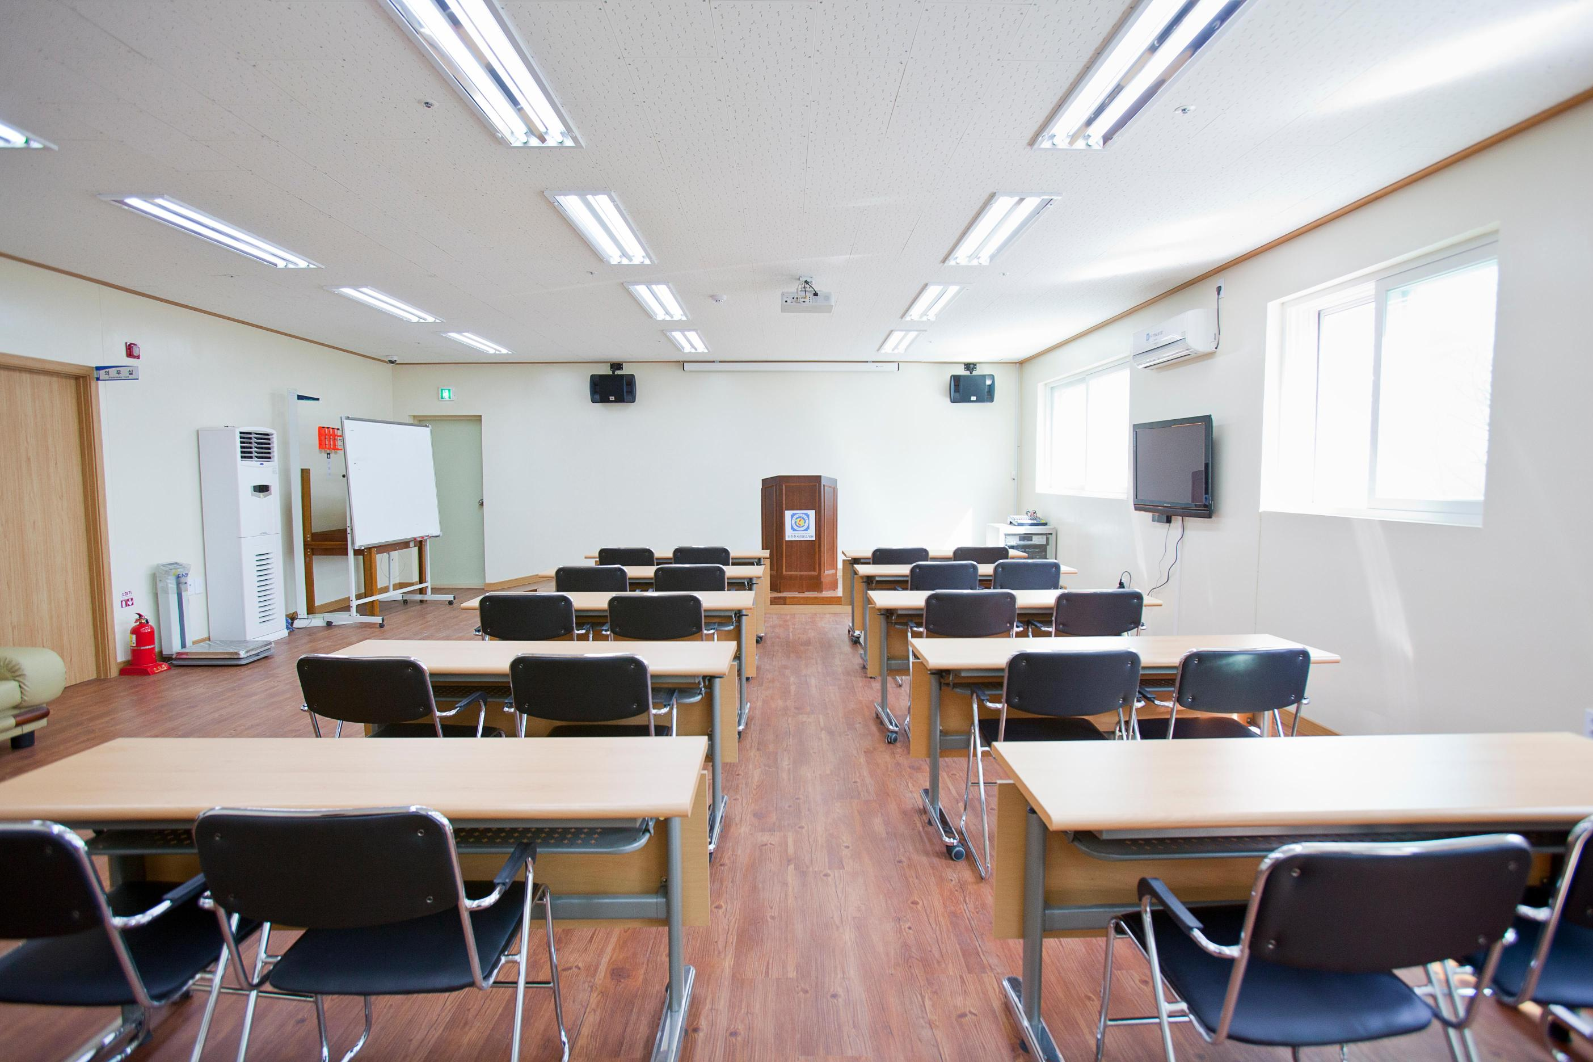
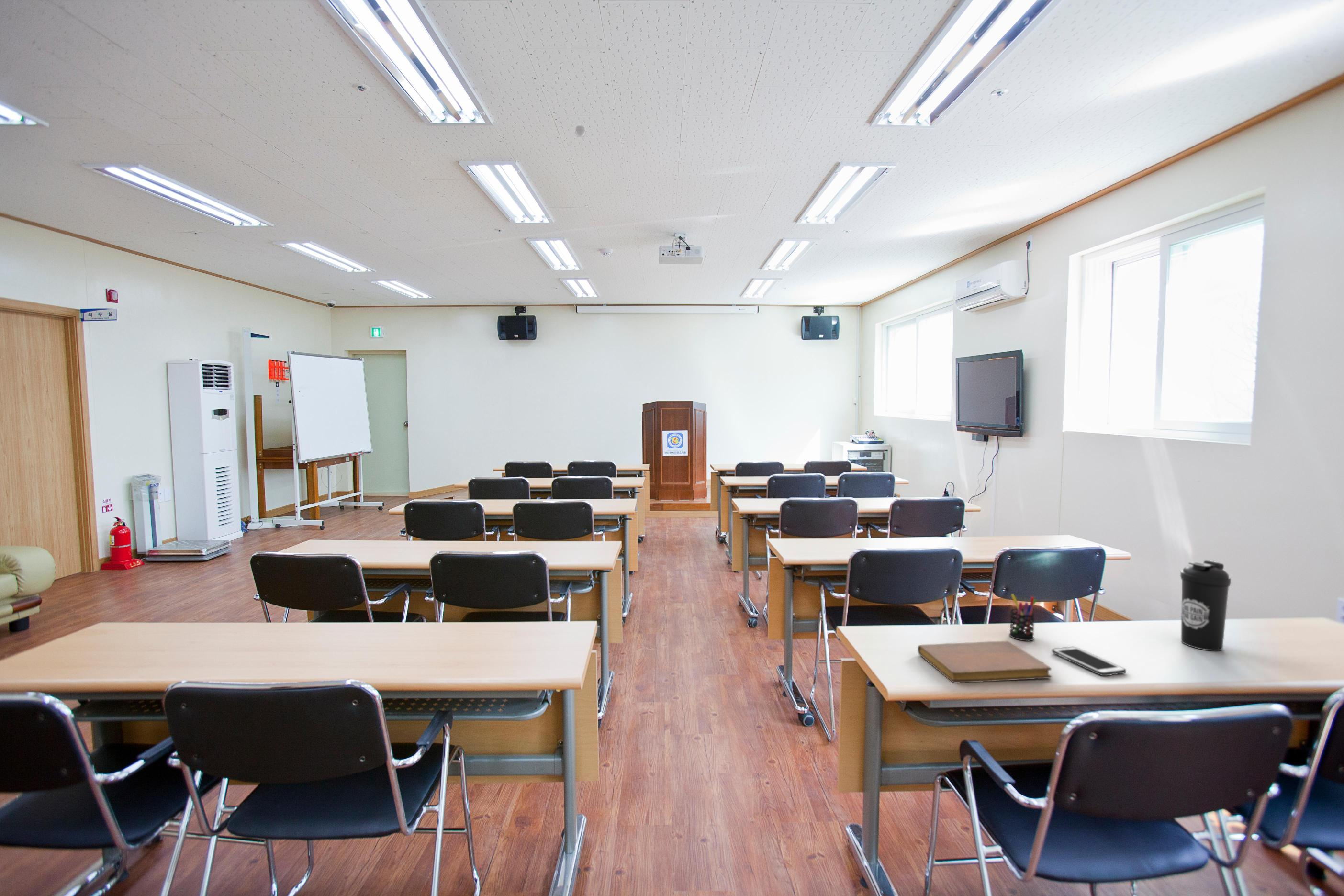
+ pen holder [1008,594,1037,641]
+ notebook [917,640,1052,683]
+ cell phone [1052,646,1127,676]
+ smoke detector [575,125,586,138]
+ water bottle [1180,560,1232,651]
